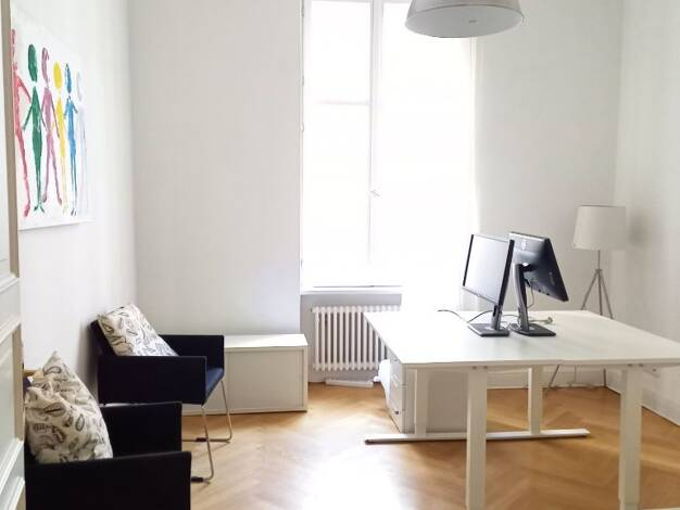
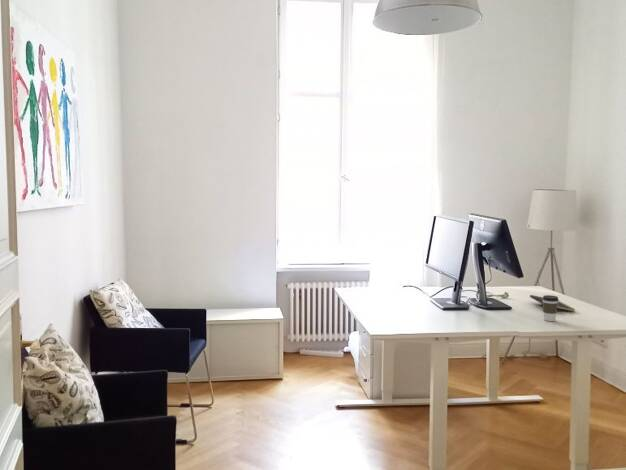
+ coffee cup [542,294,560,322]
+ notepad [529,294,576,313]
